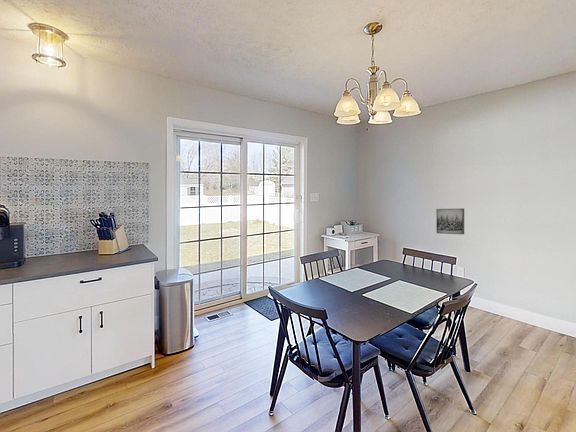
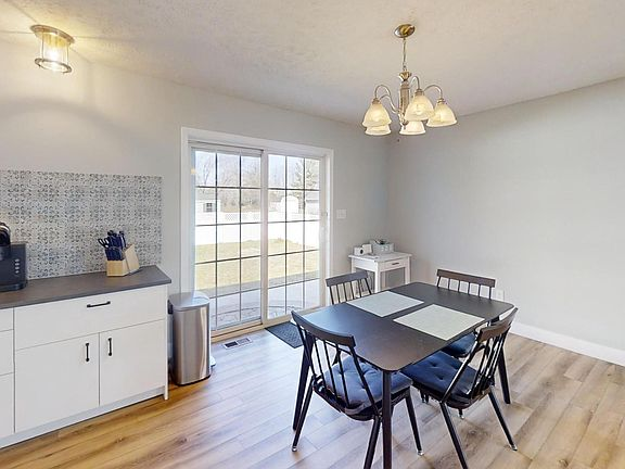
- wall art [435,207,465,235]
